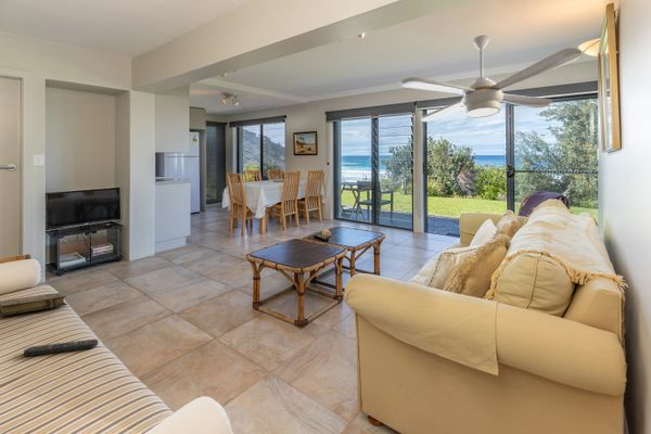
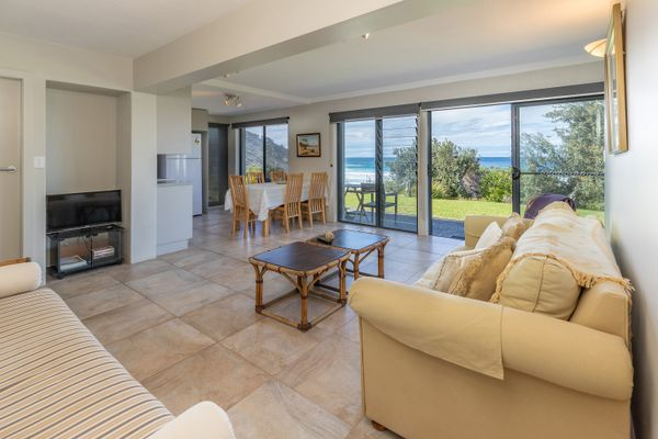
- ceiling fan [399,34,584,123]
- book [0,292,68,317]
- remote control [23,339,99,358]
